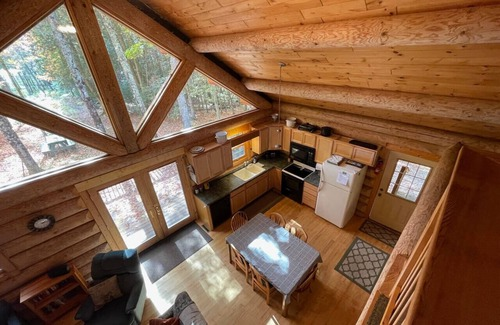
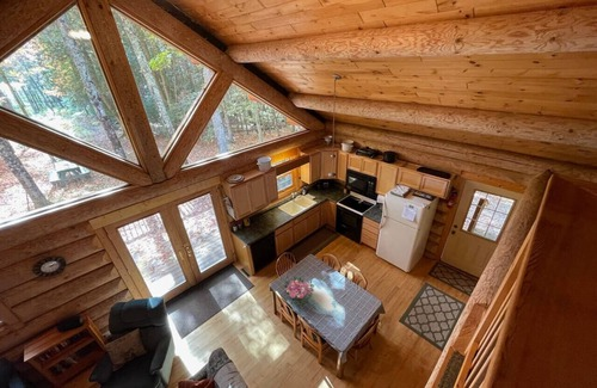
+ flower arrangement [281,276,315,308]
